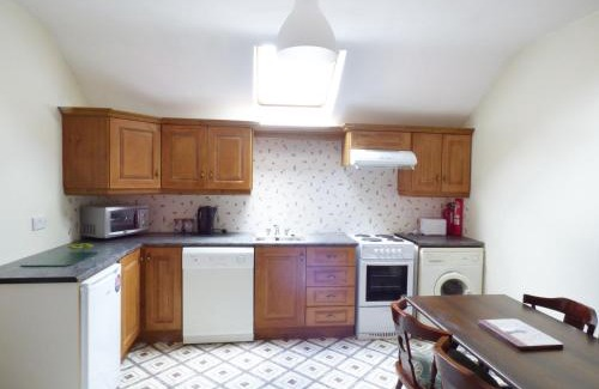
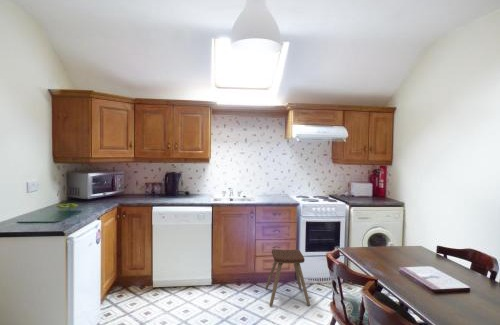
+ music stool [265,248,311,307]
